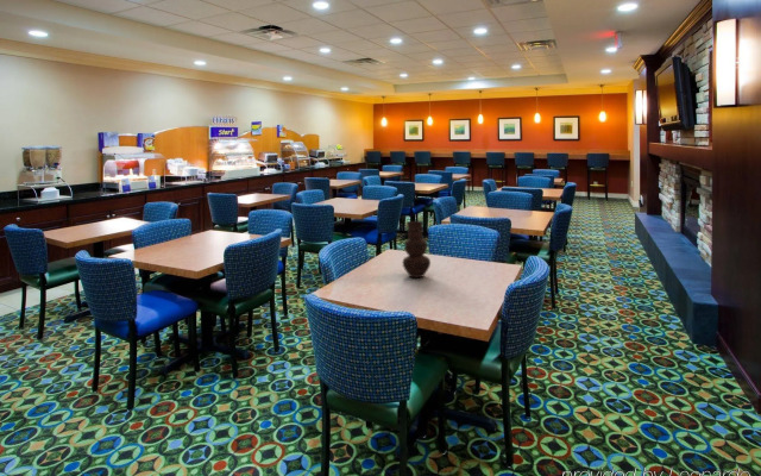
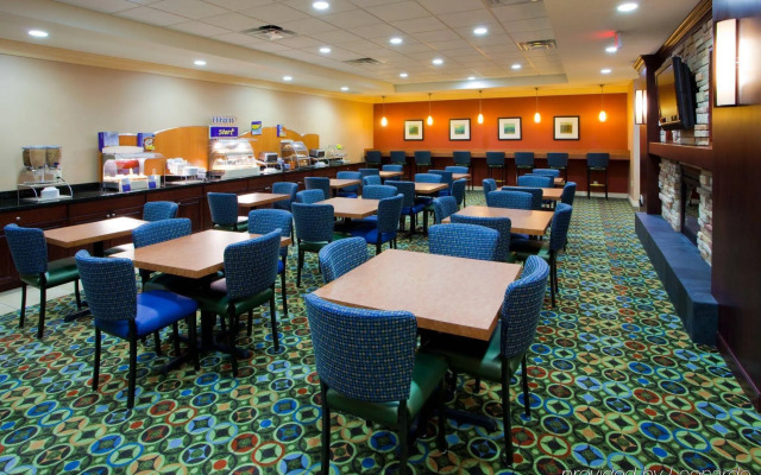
- vase [401,220,432,278]
